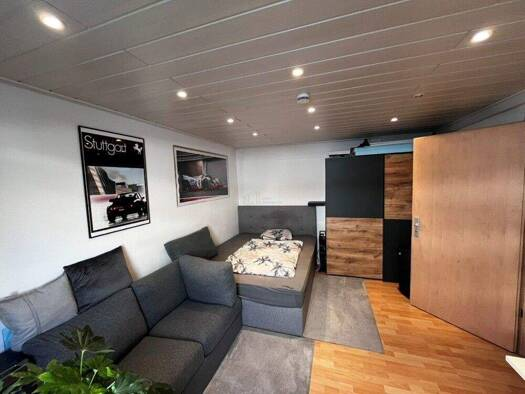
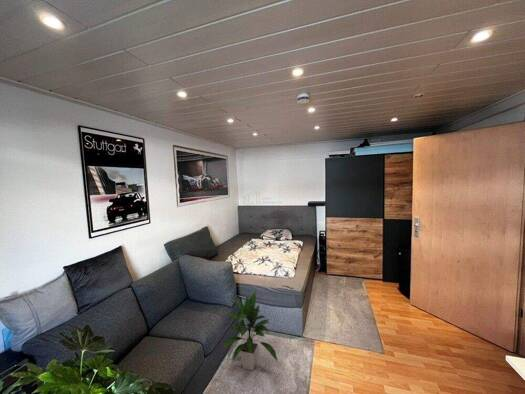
+ indoor plant [222,290,279,371]
